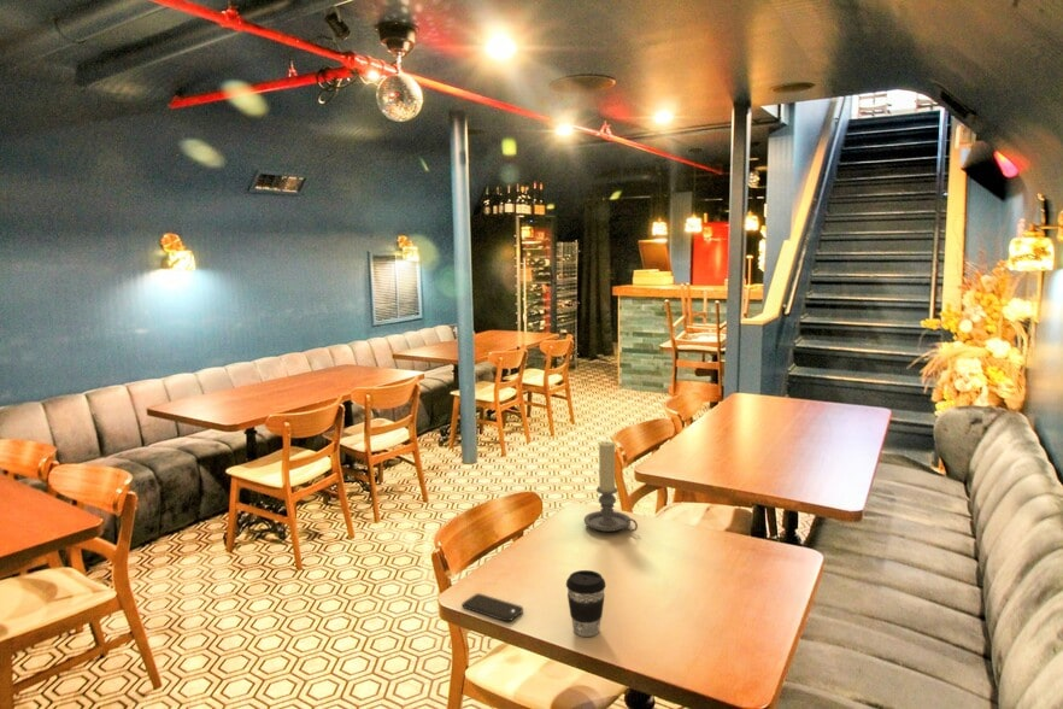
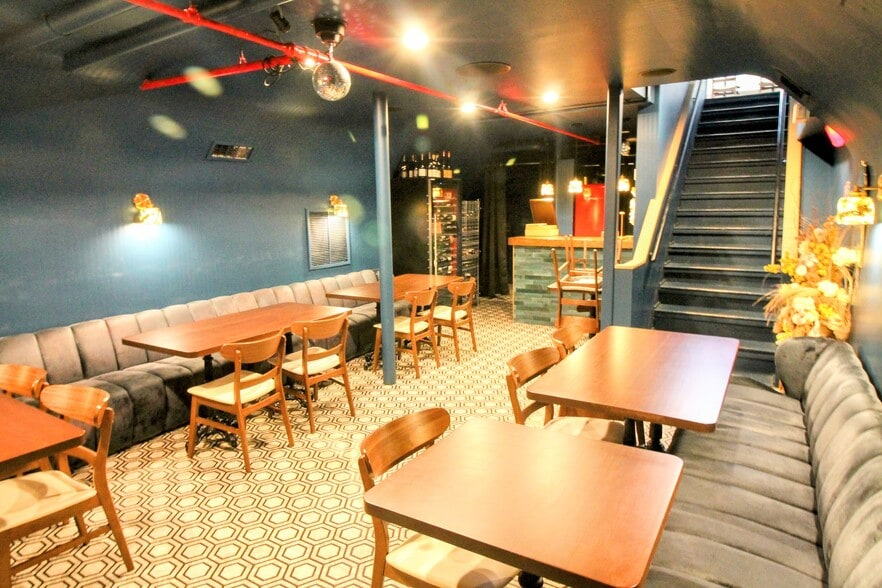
- candle holder [583,440,639,533]
- coffee cup [565,569,607,638]
- smartphone [462,592,524,623]
